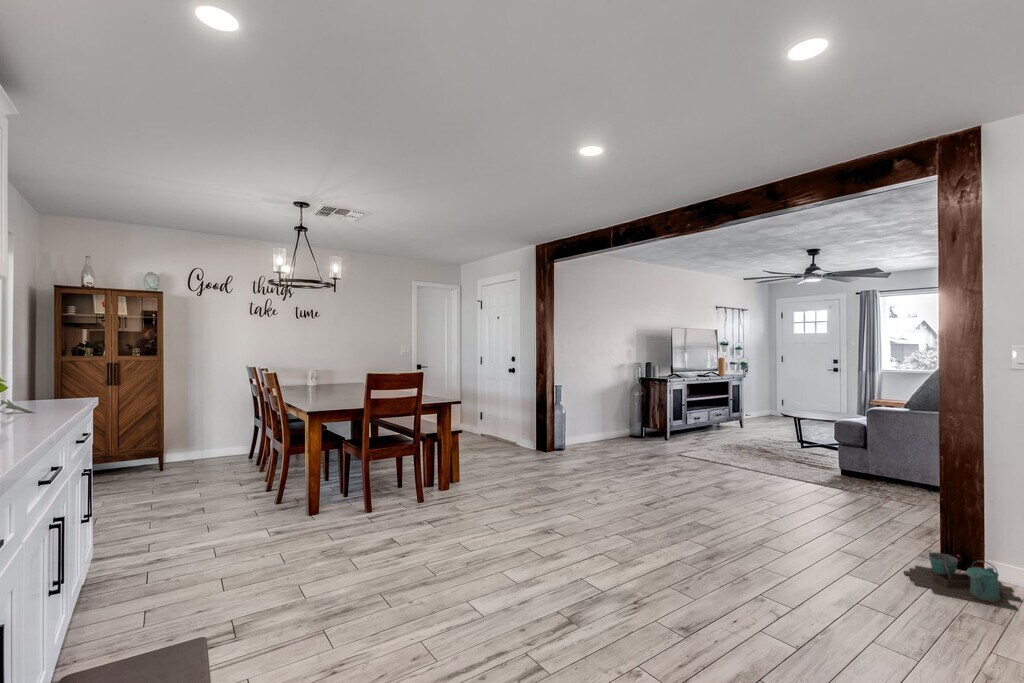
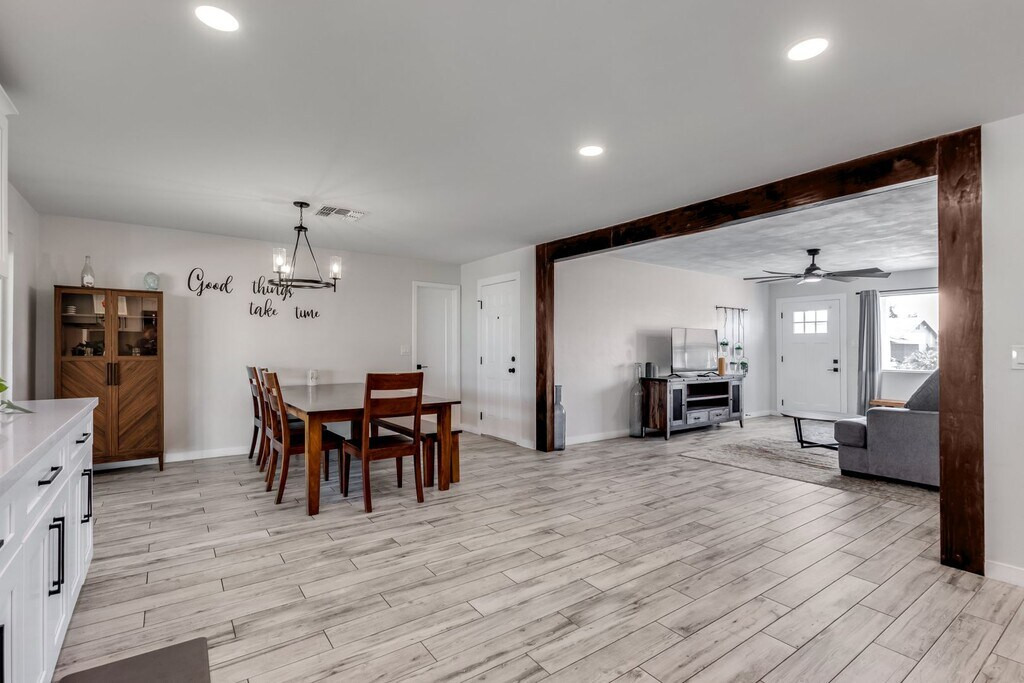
- watering can [903,550,1024,612]
